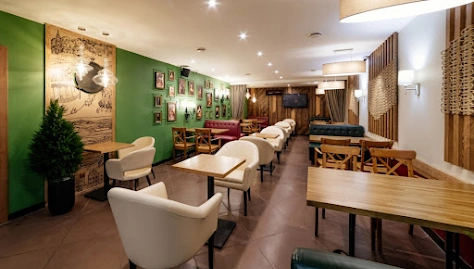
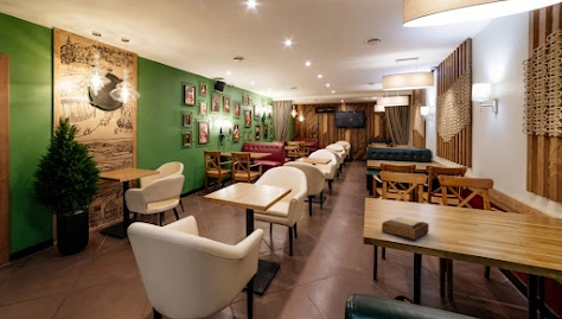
+ napkin holder [381,216,430,241]
